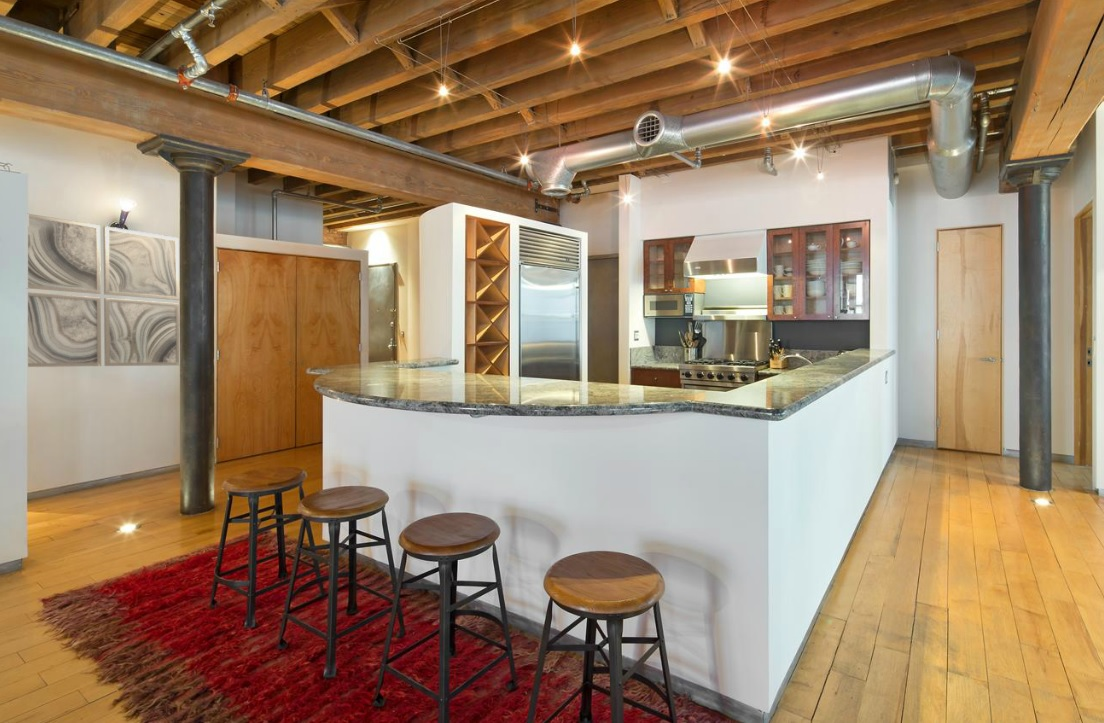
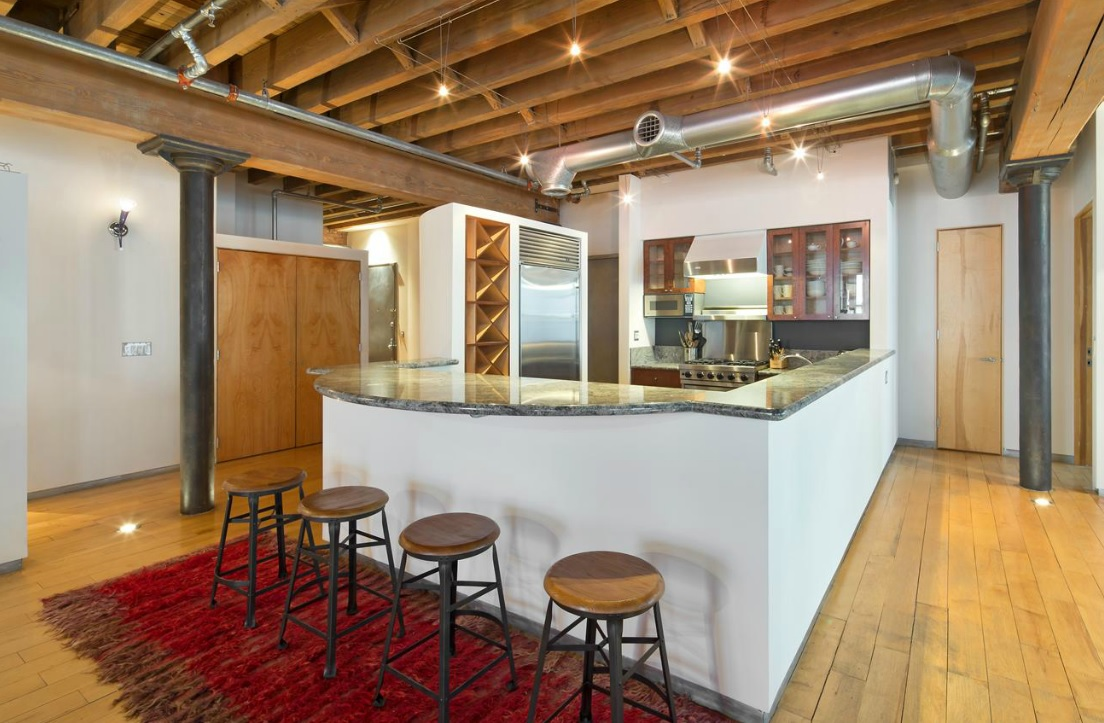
- wall art [27,213,180,368]
